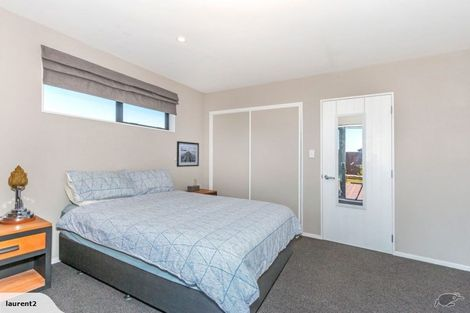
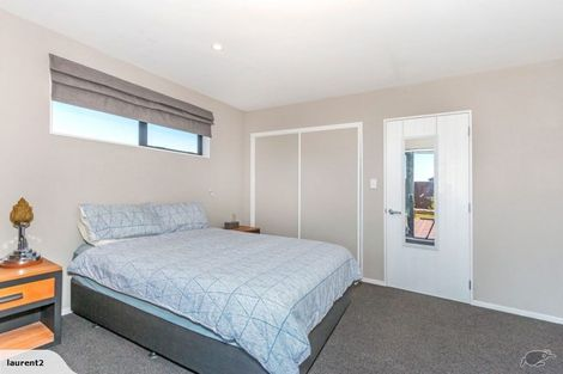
- wall art [176,140,200,168]
